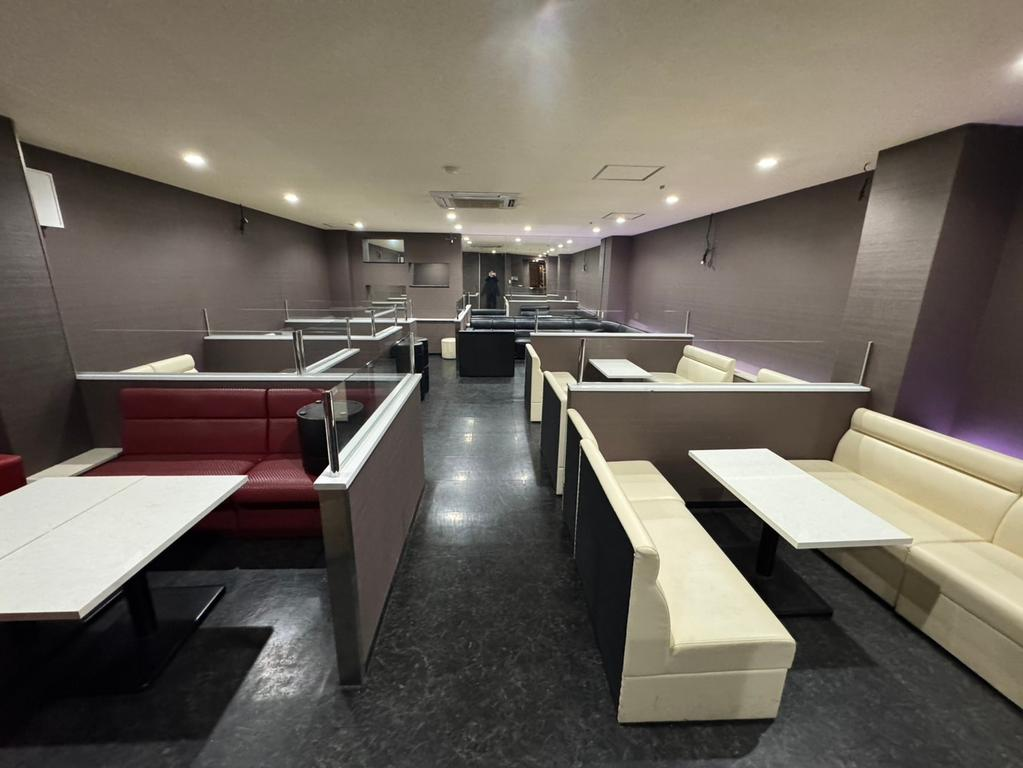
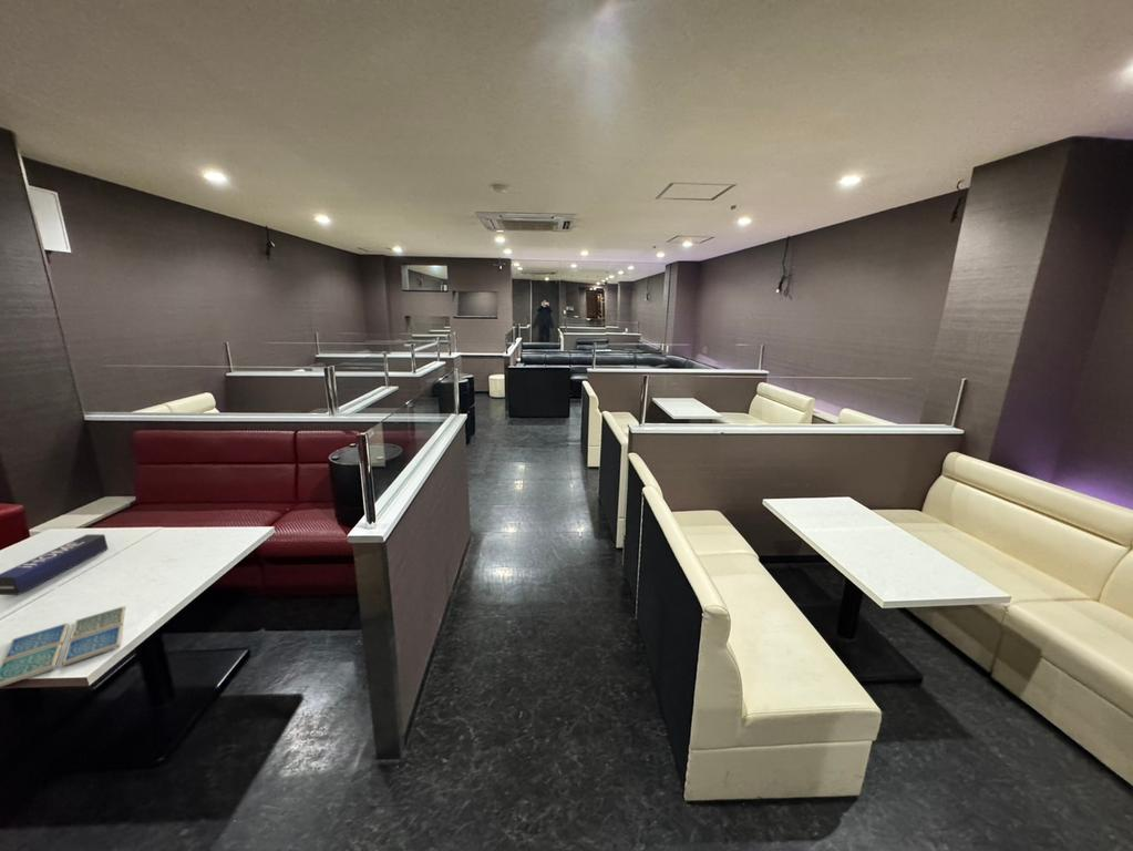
+ drink coaster [0,605,126,688]
+ tissue box [0,533,109,596]
